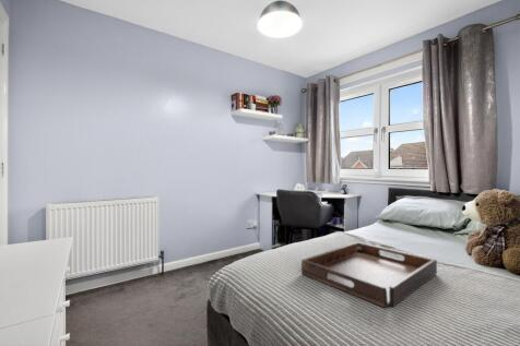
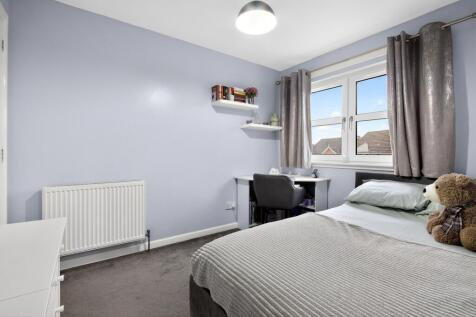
- serving tray [300,241,438,309]
